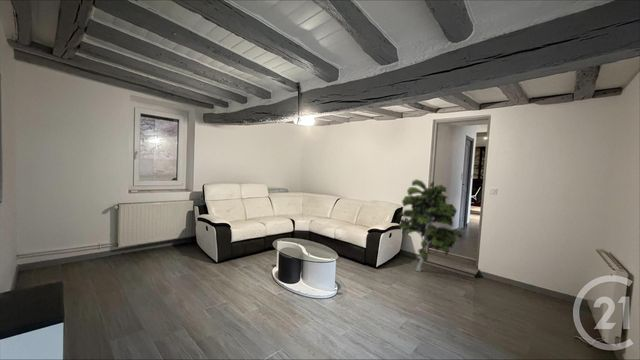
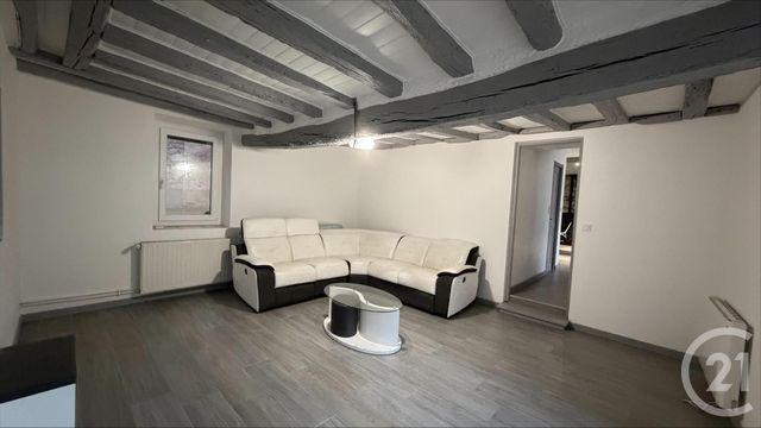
- indoor plant [397,178,464,273]
